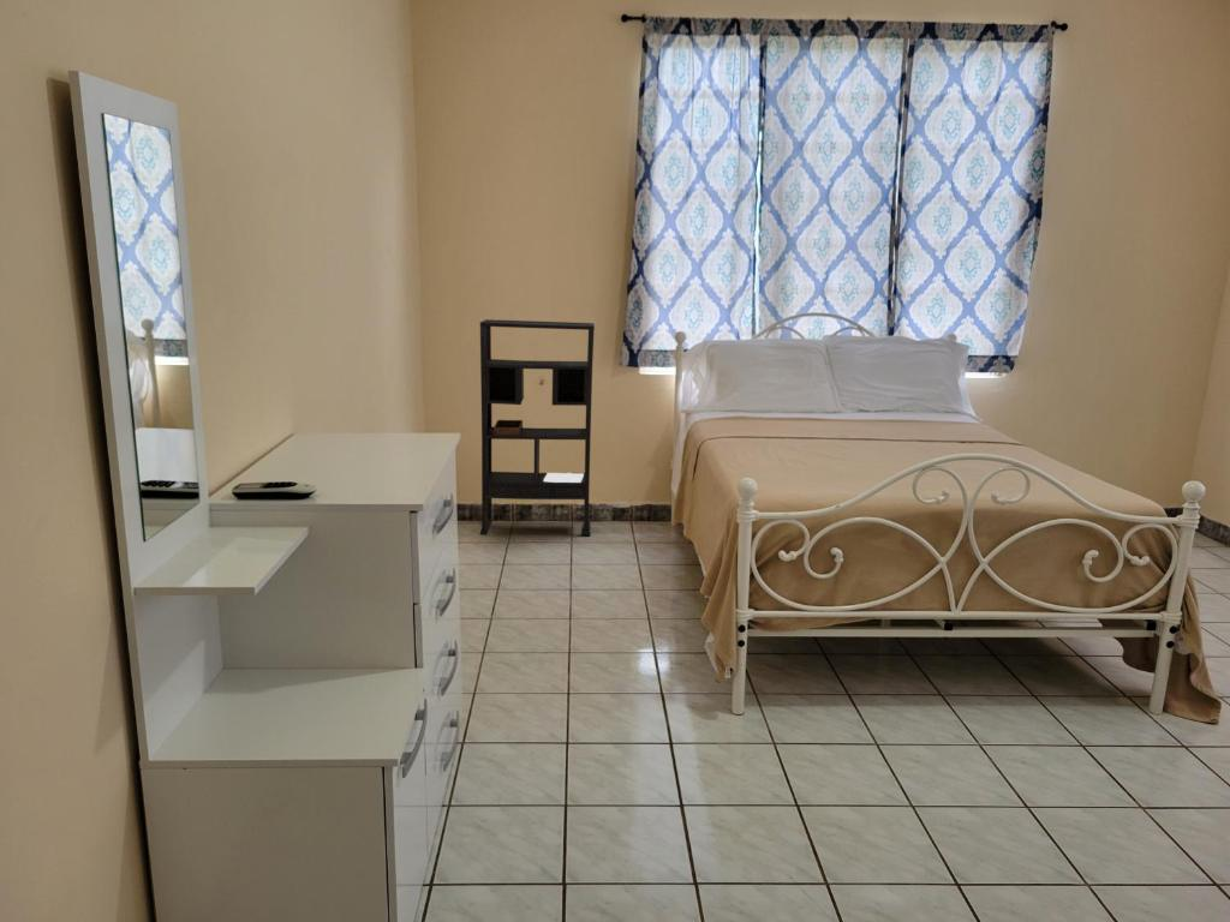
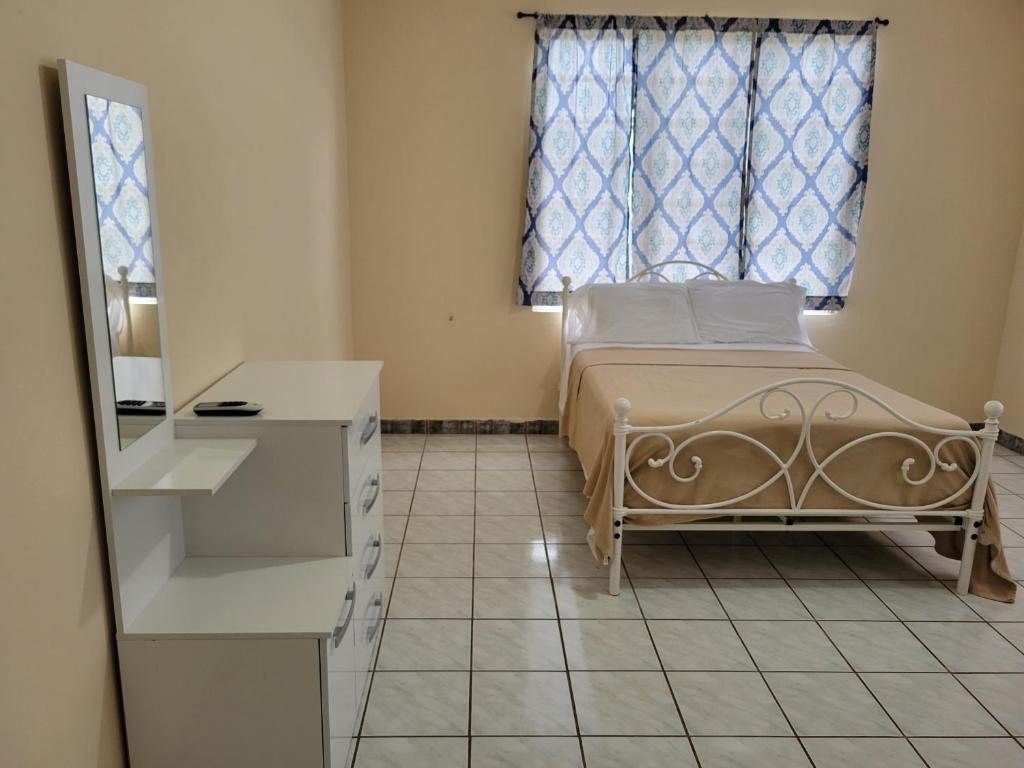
- bookshelf [479,318,596,537]
